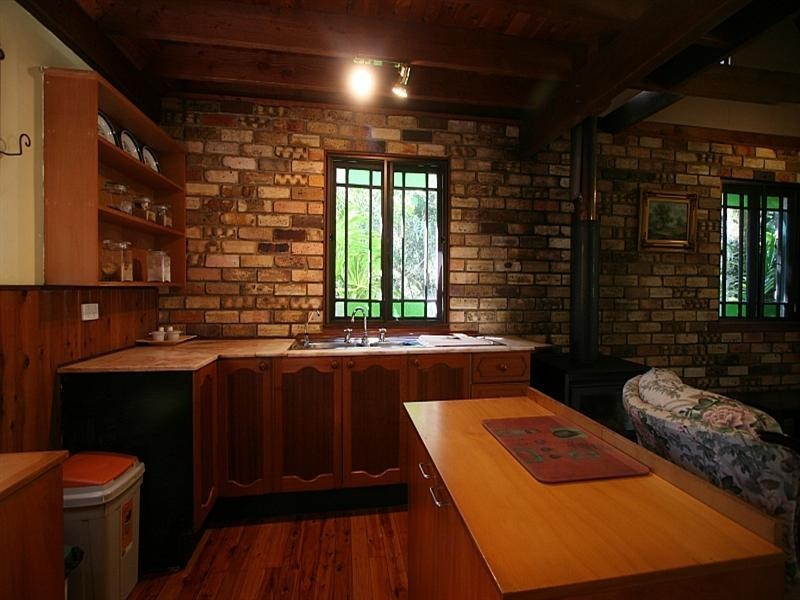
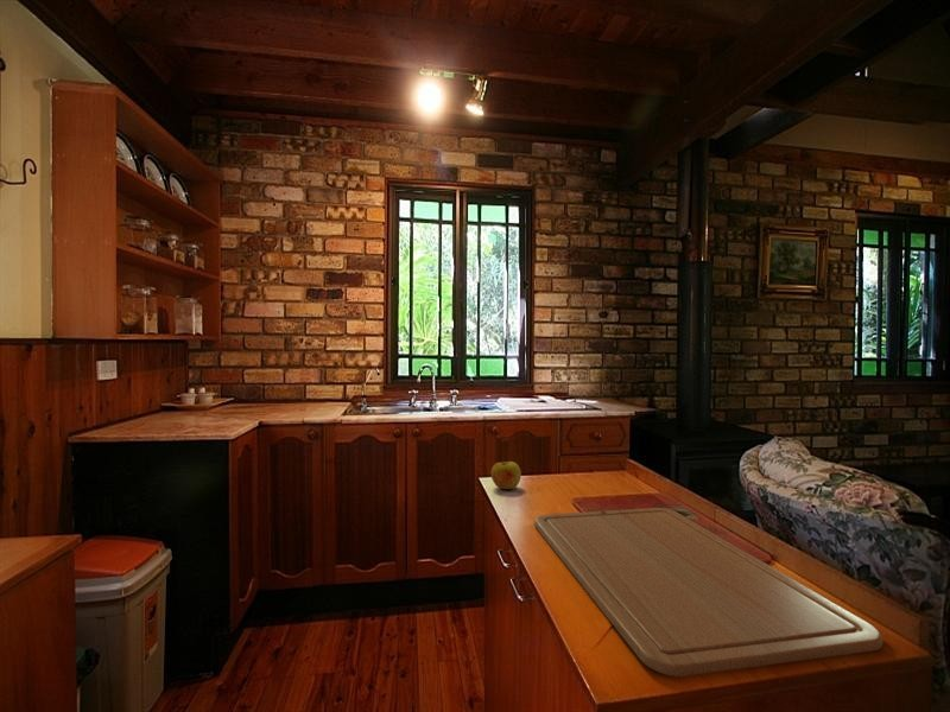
+ chopping board [533,507,884,678]
+ apple [489,460,522,490]
